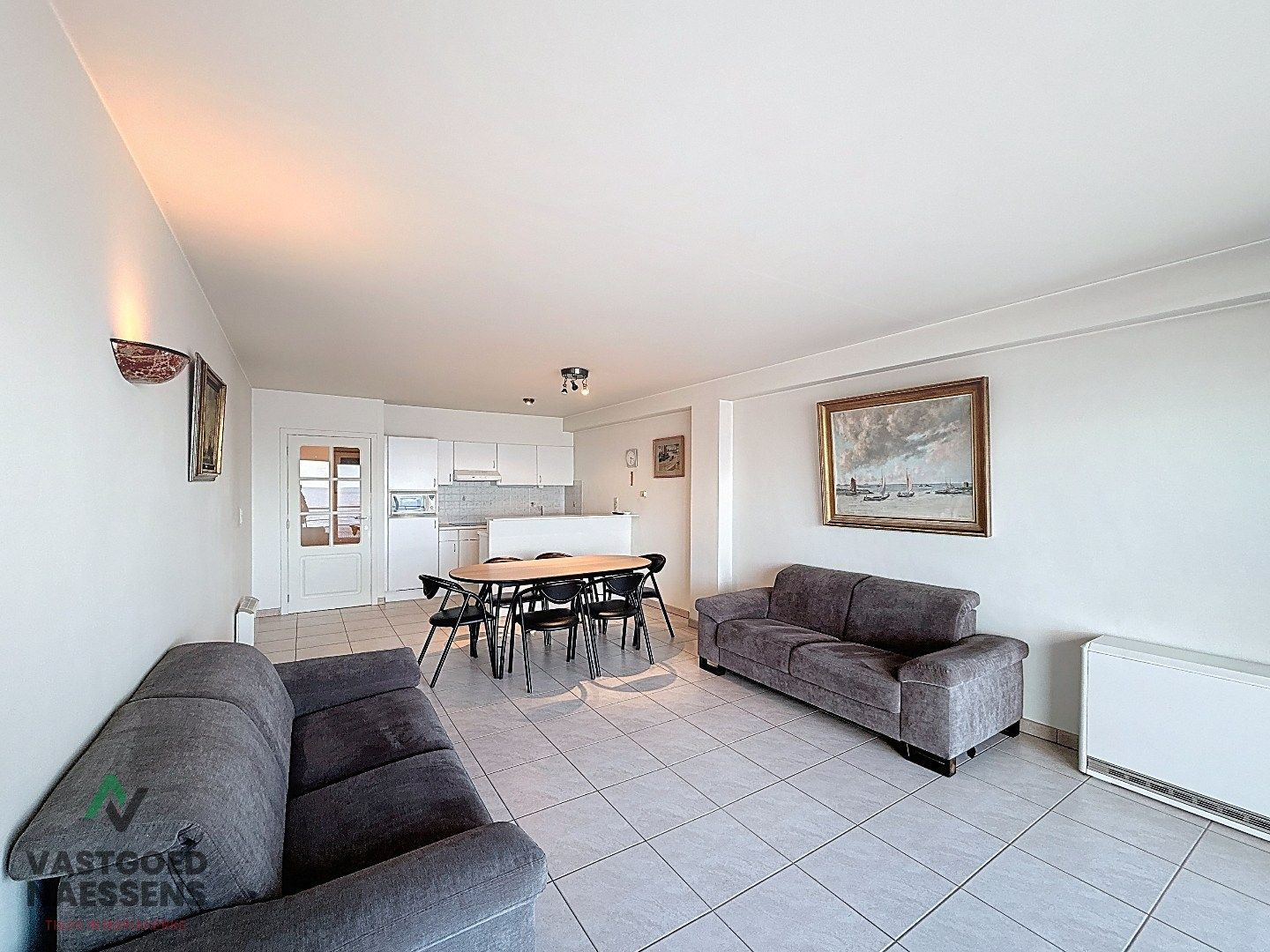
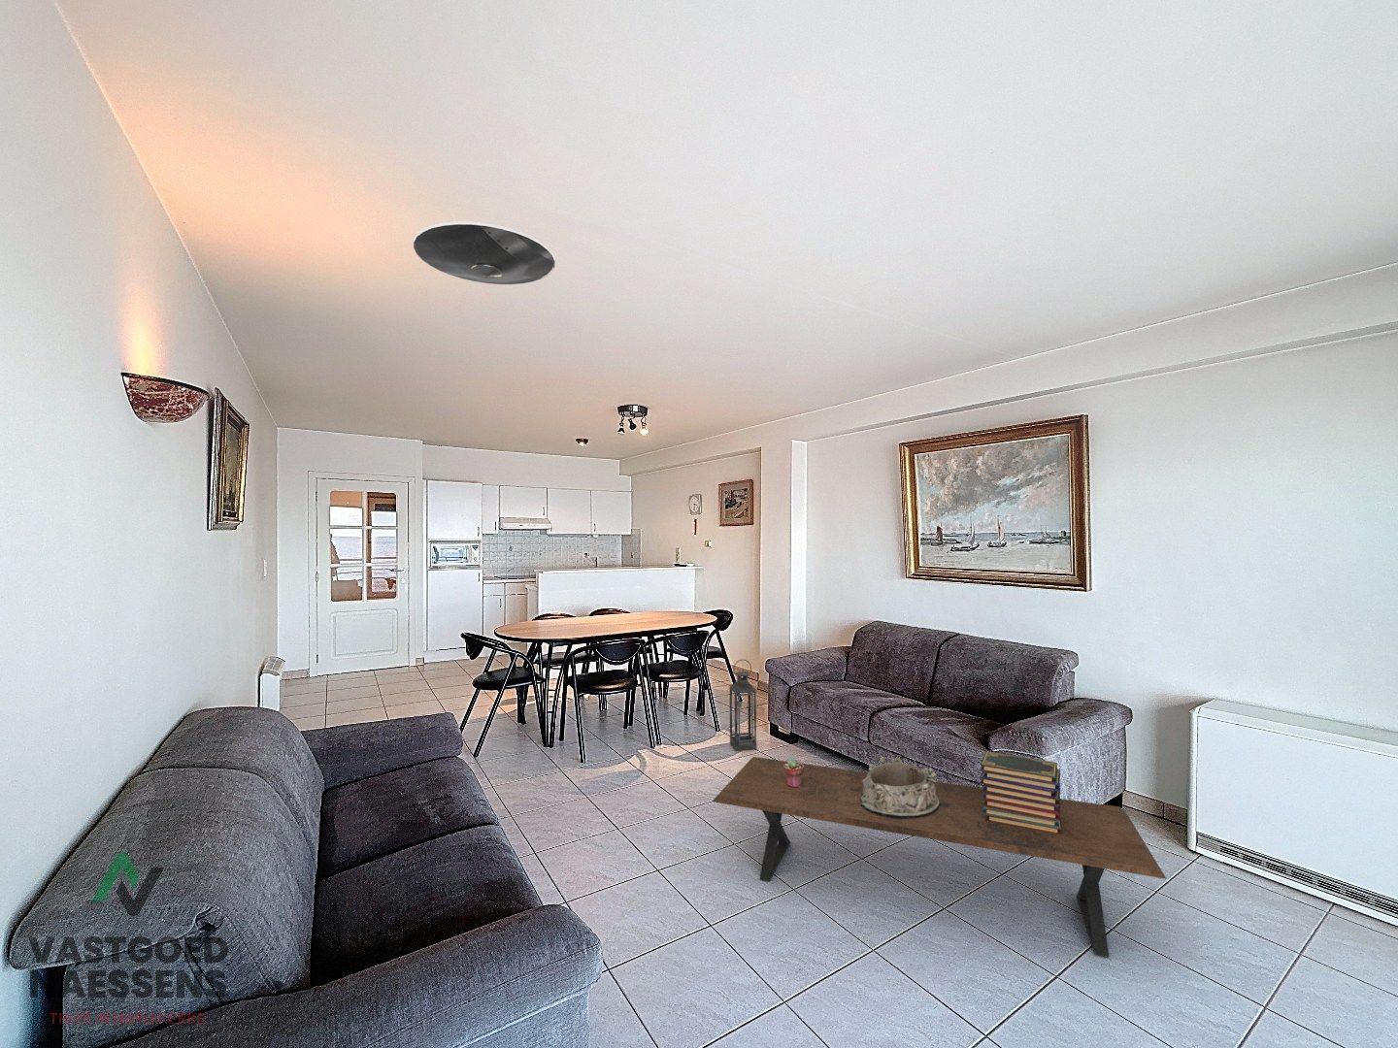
+ ceiling light [413,221,556,285]
+ book stack [979,750,1062,836]
+ coffee table [711,756,1168,958]
+ lantern [729,659,757,752]
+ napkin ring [860,756,940,818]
+ potted succulent [784,757,804,788]
